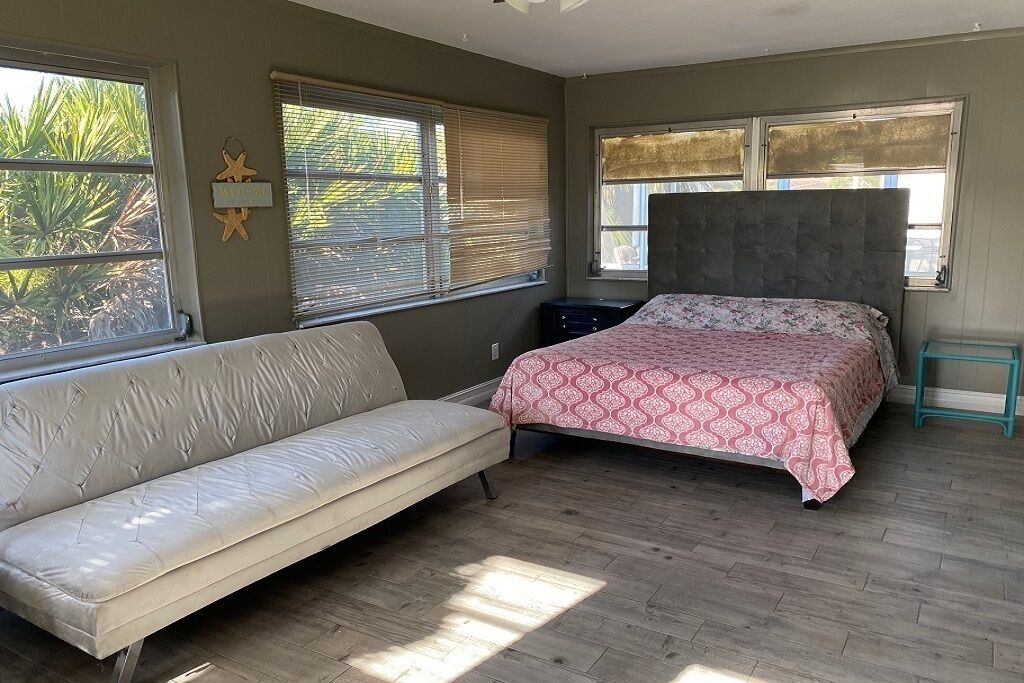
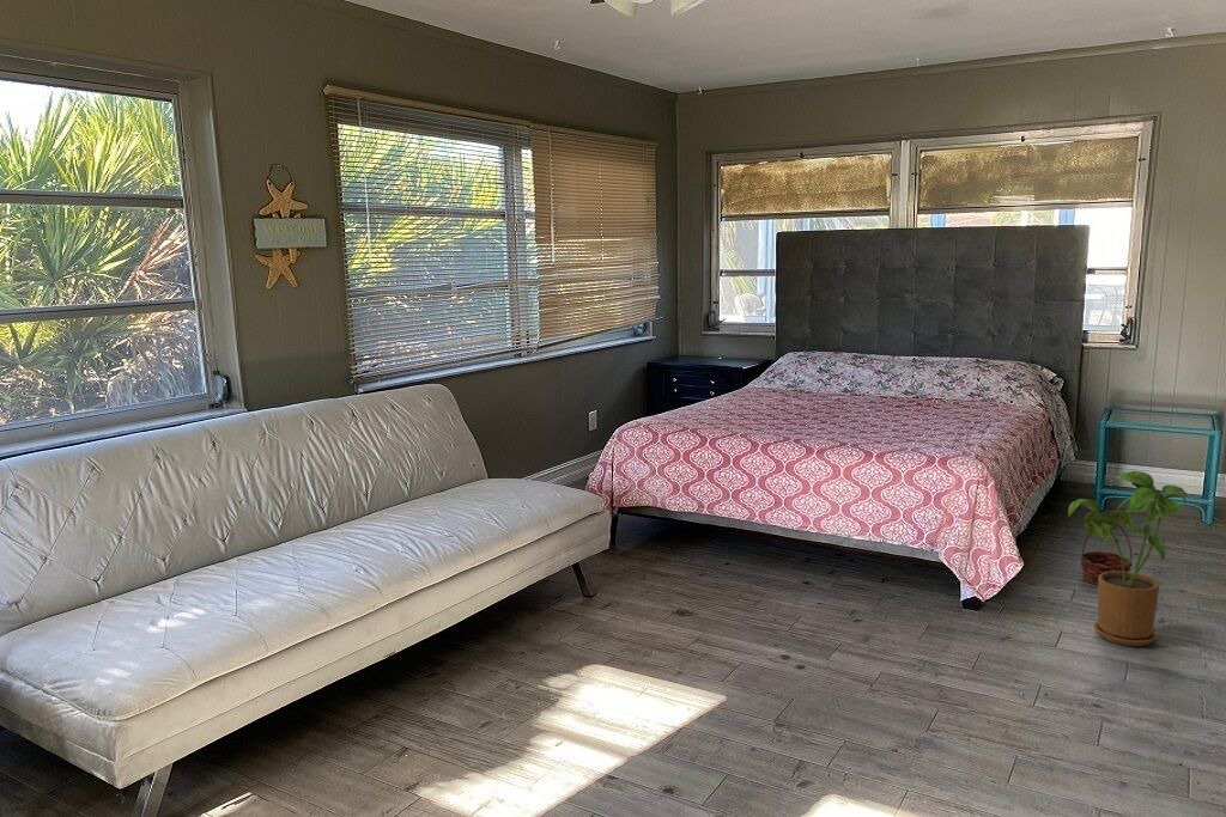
+ basket [1079,519,1134,586]
+ house plant [1067,470,1188,647]
